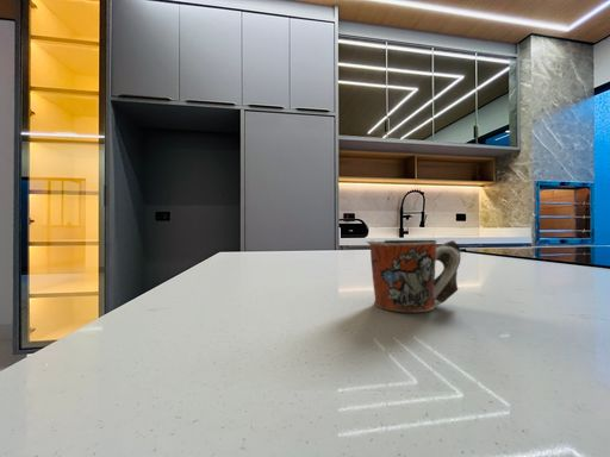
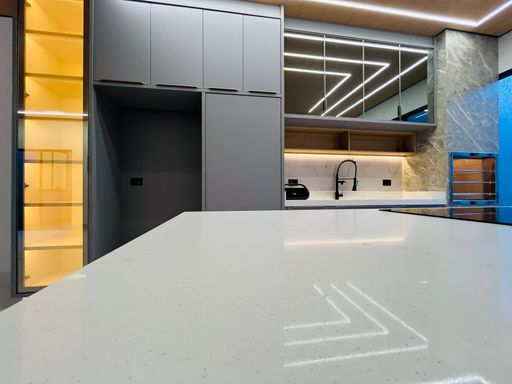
- mug [366,239,462,313]
